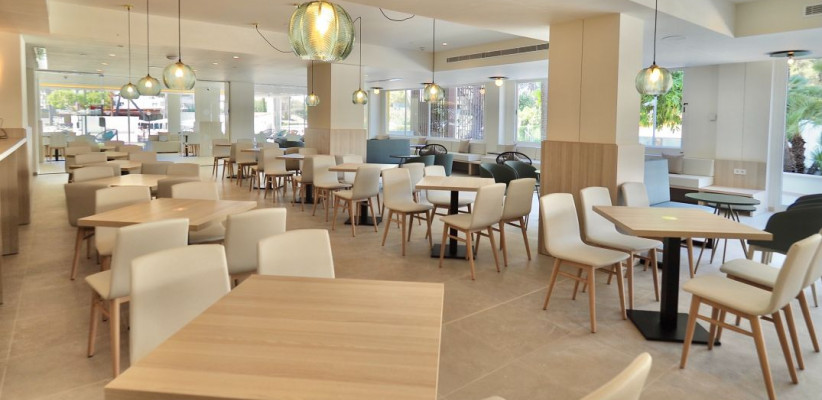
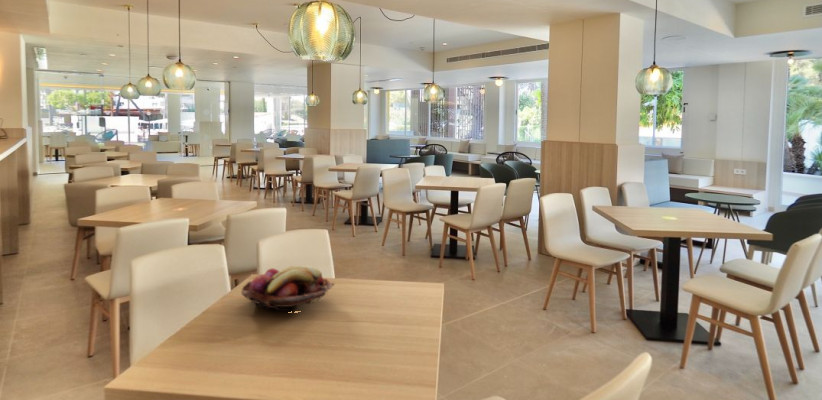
+ fruit basket [240,265,336,312]
